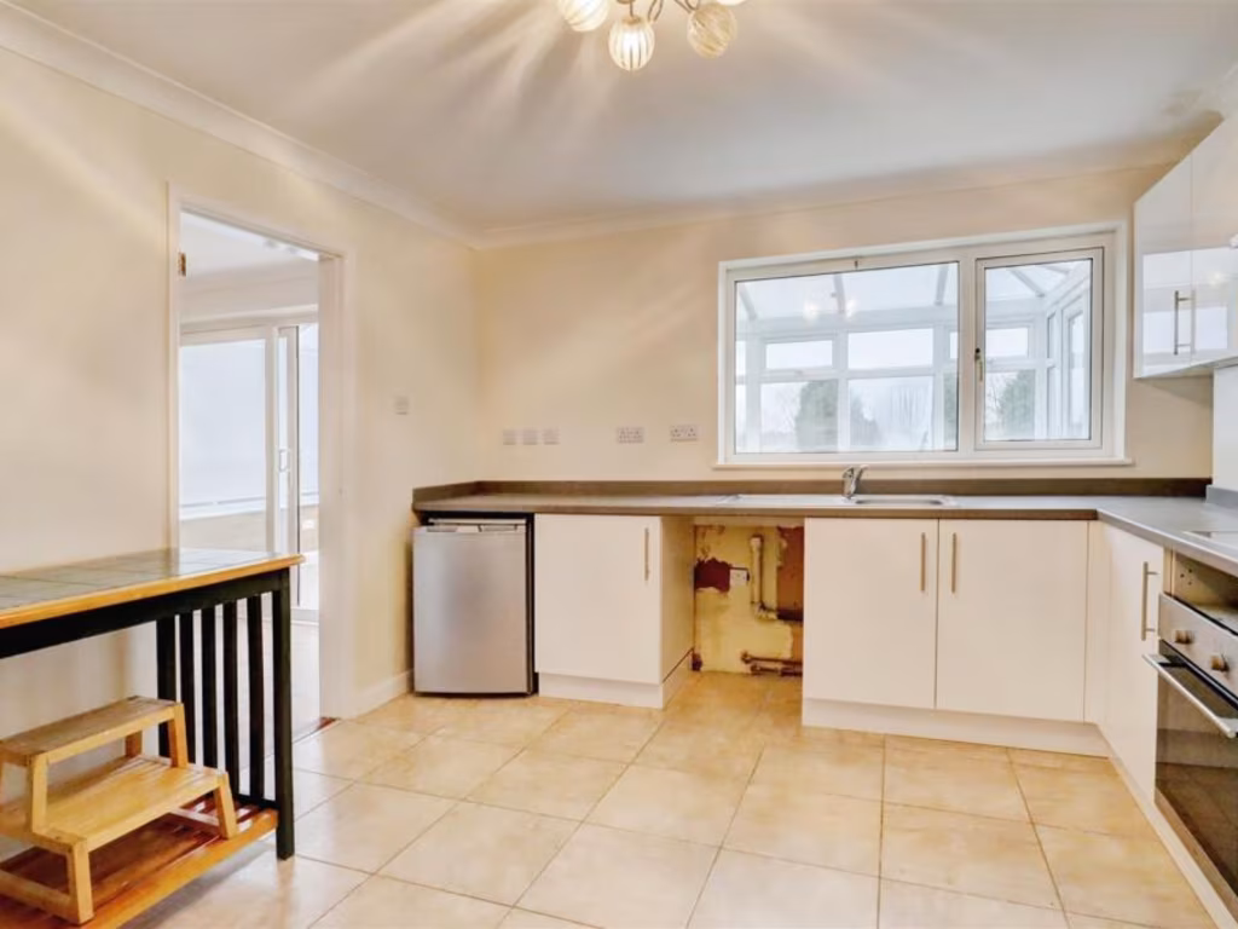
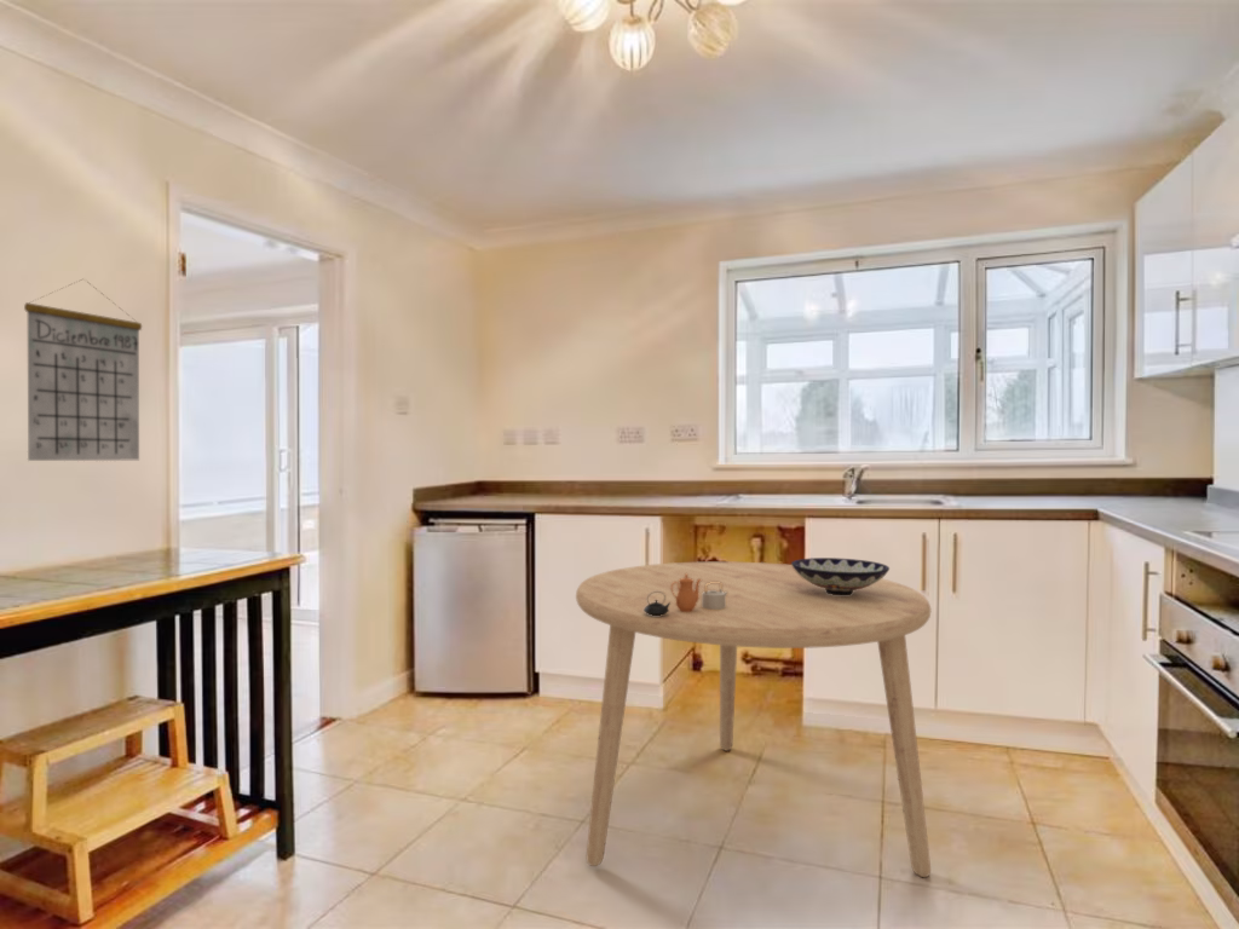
+ calendar [23,277,143,462]
+ teapot [644,573,727,616]
+ bowl [790,556,891,595]
+ dining table [575,561,933,878]
